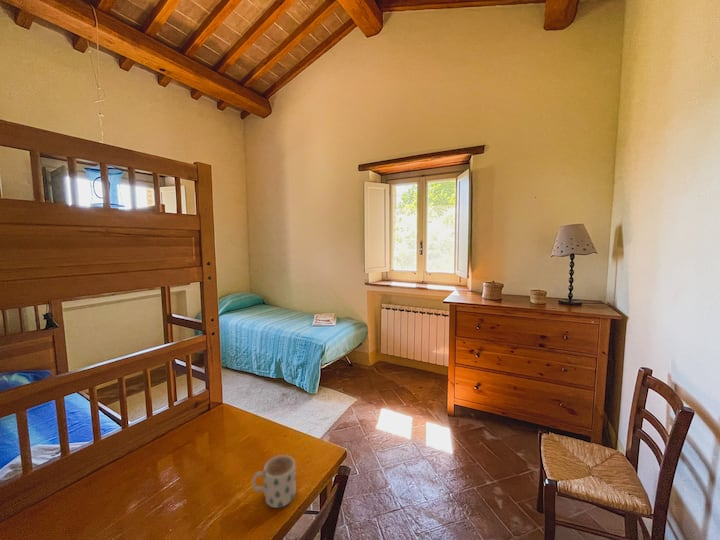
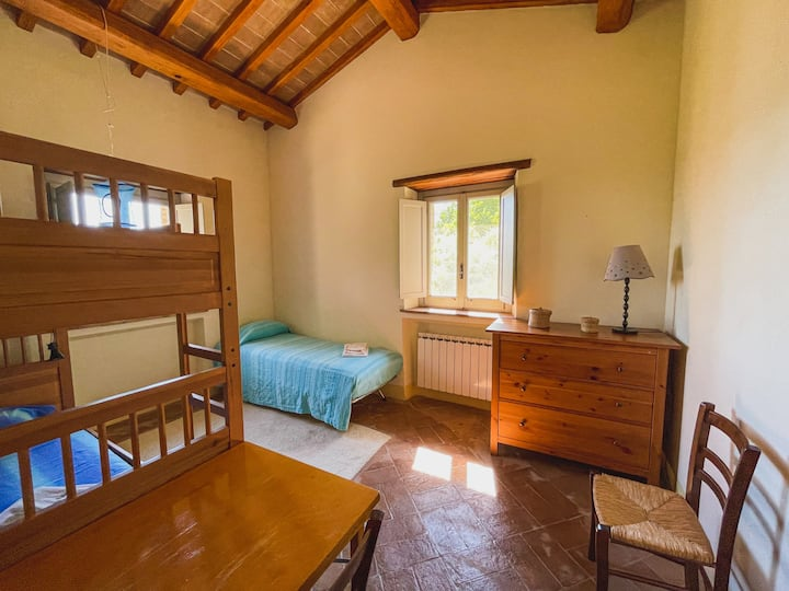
- mug [251,454,297,509]
